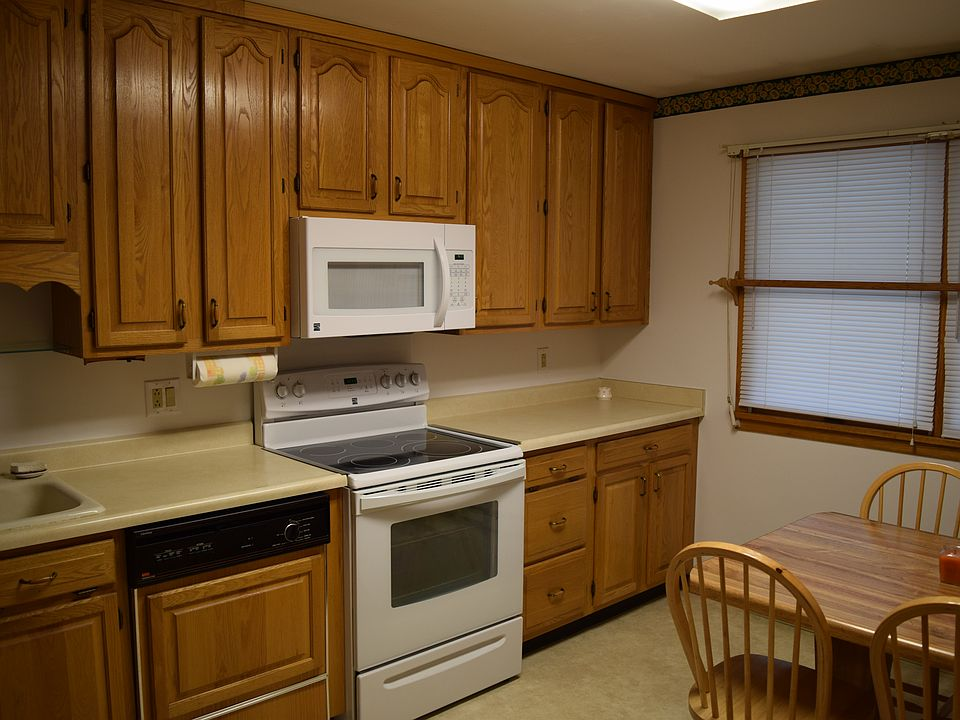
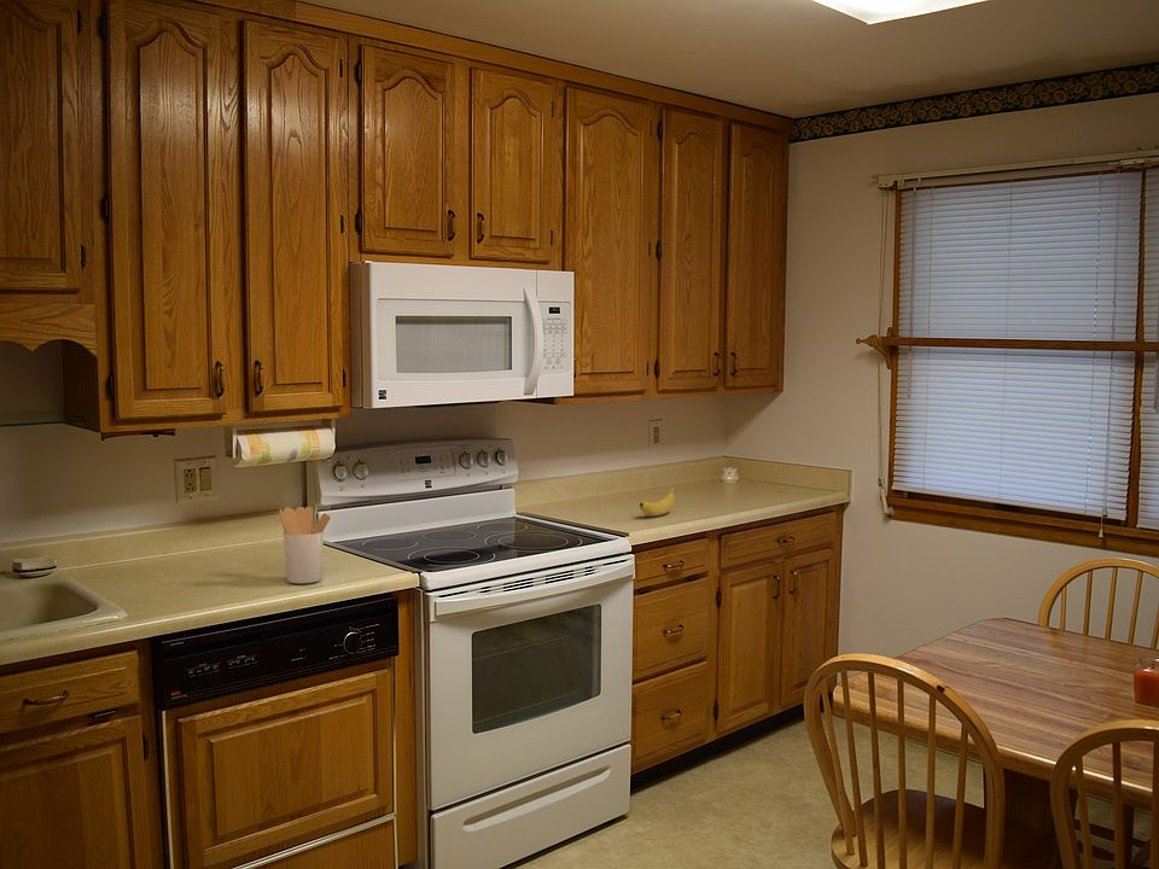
+ utensil holder [279,506,332,584]
+ fruit [639,483,675,517]
